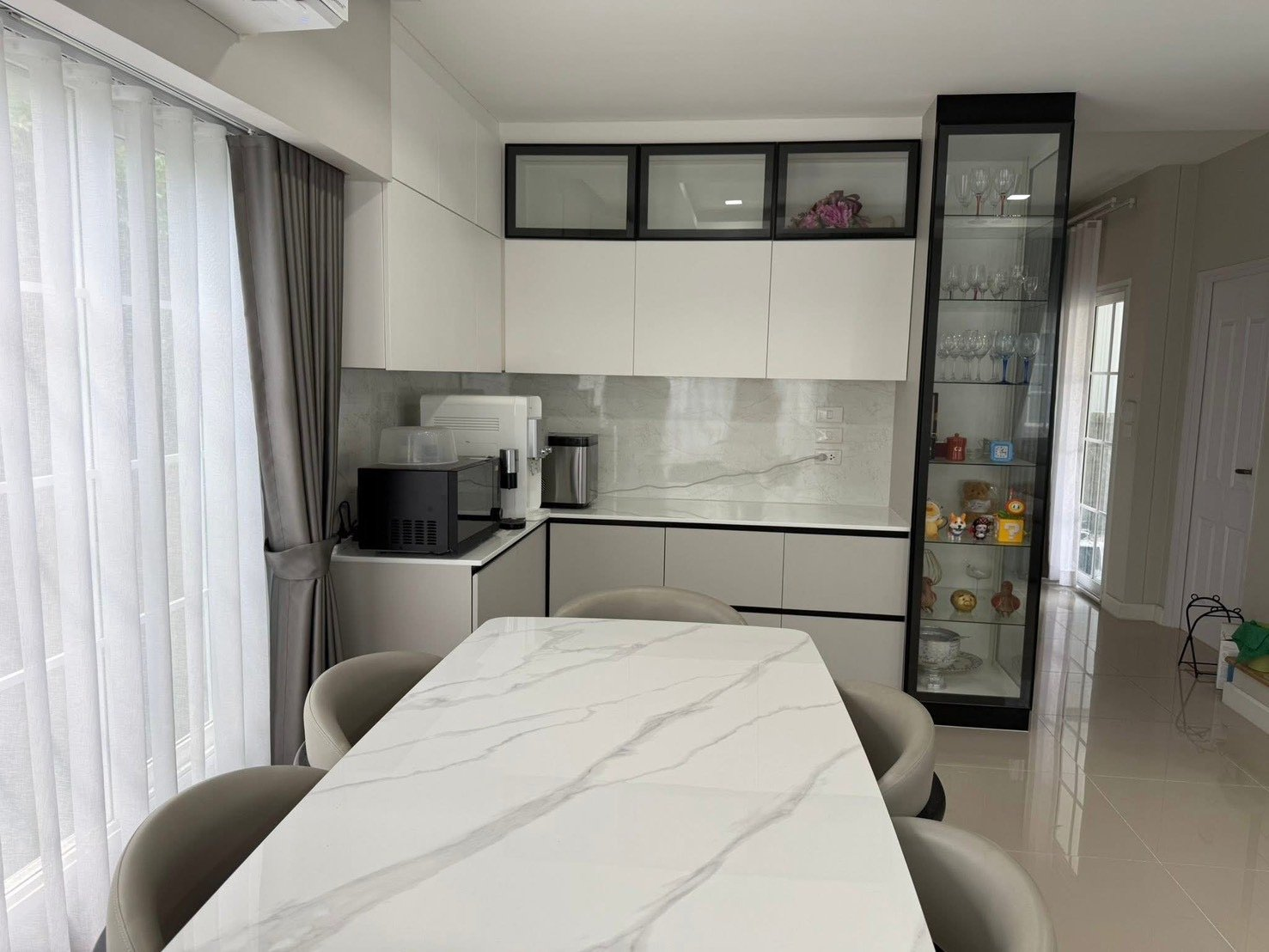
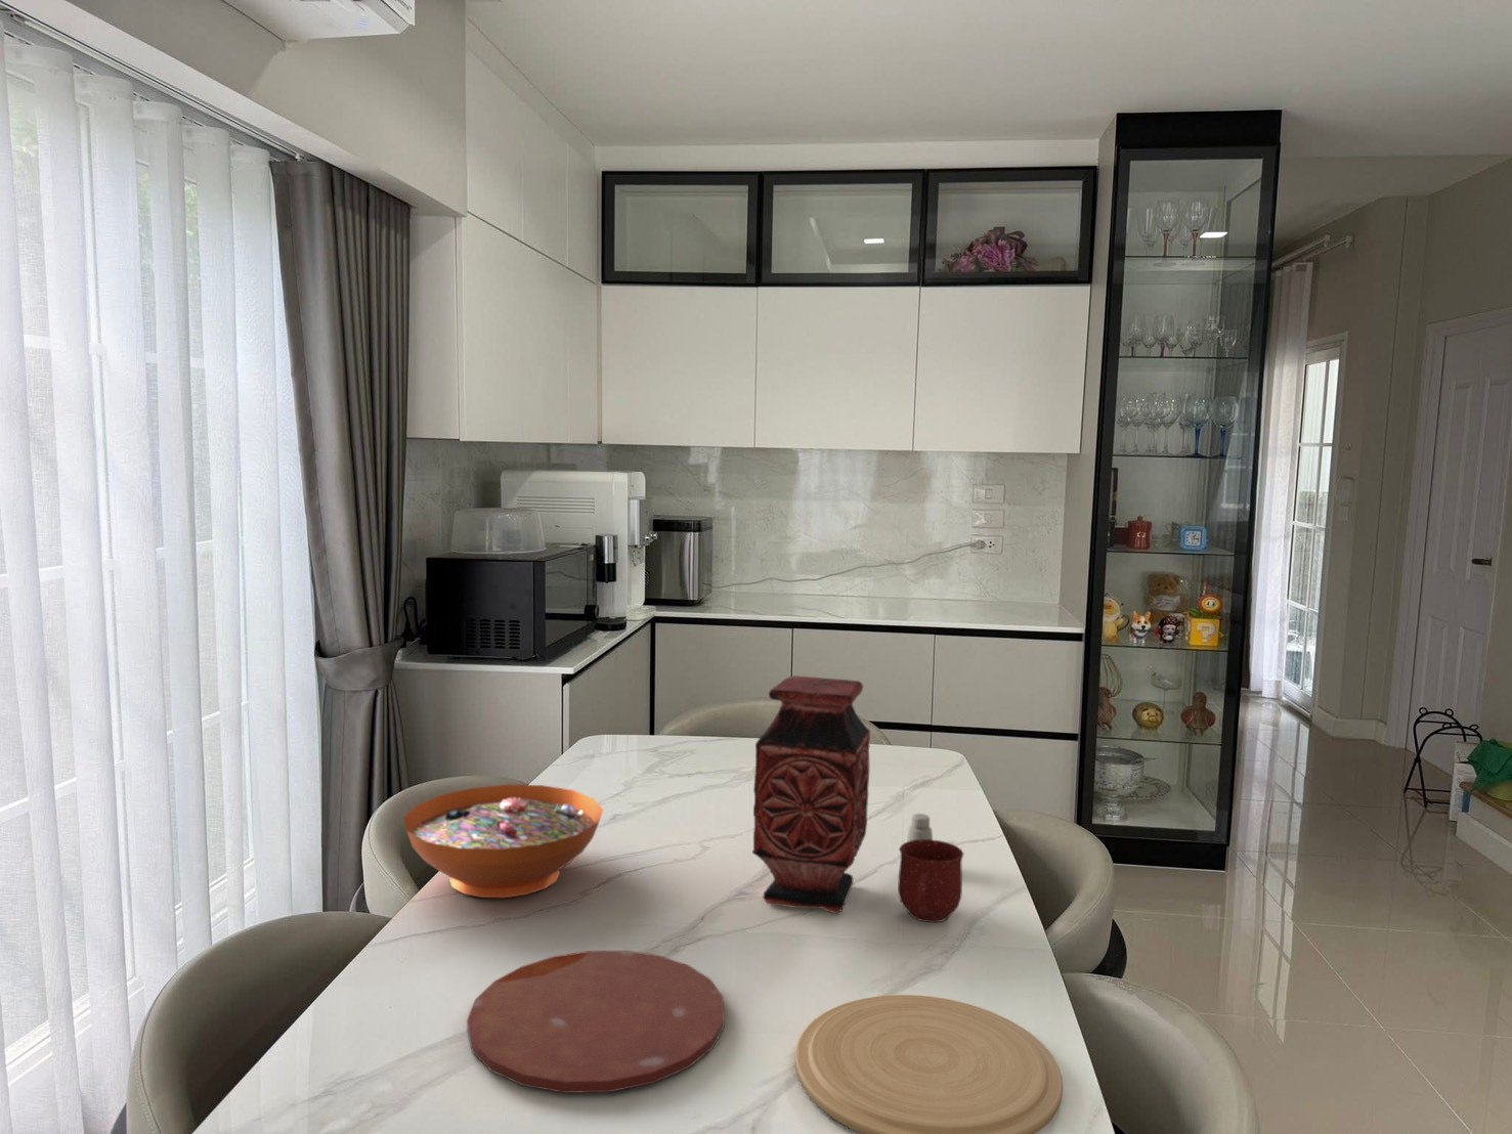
+ vase [752,674,871,914]
+ plate [466,949,726,1094]
+ saltshaker [906,812,934,842]
+ decorative bowl [403,784,604,898]
+ plate [795,993,1064,1134]
+ mug [897,840,964,923]
